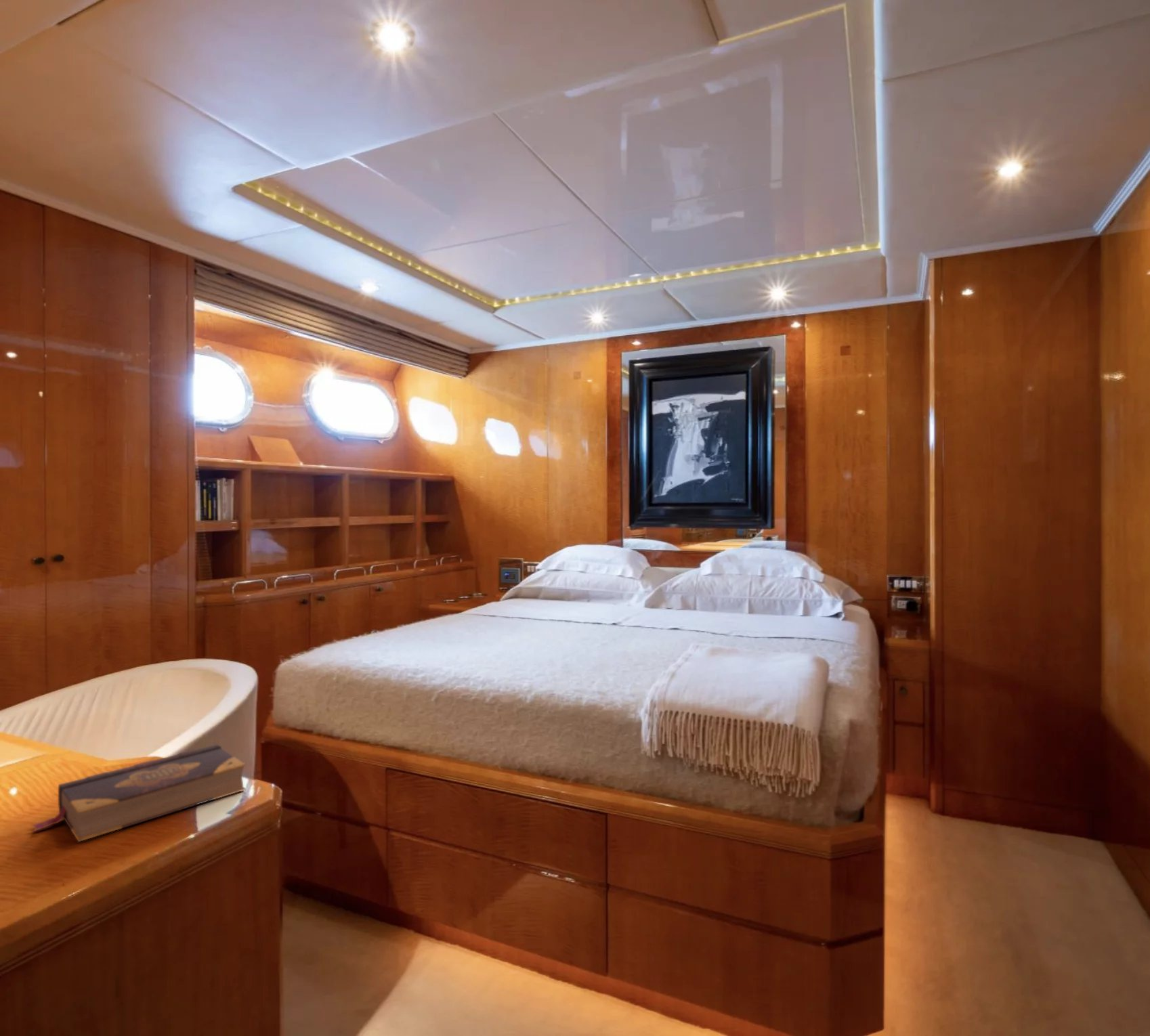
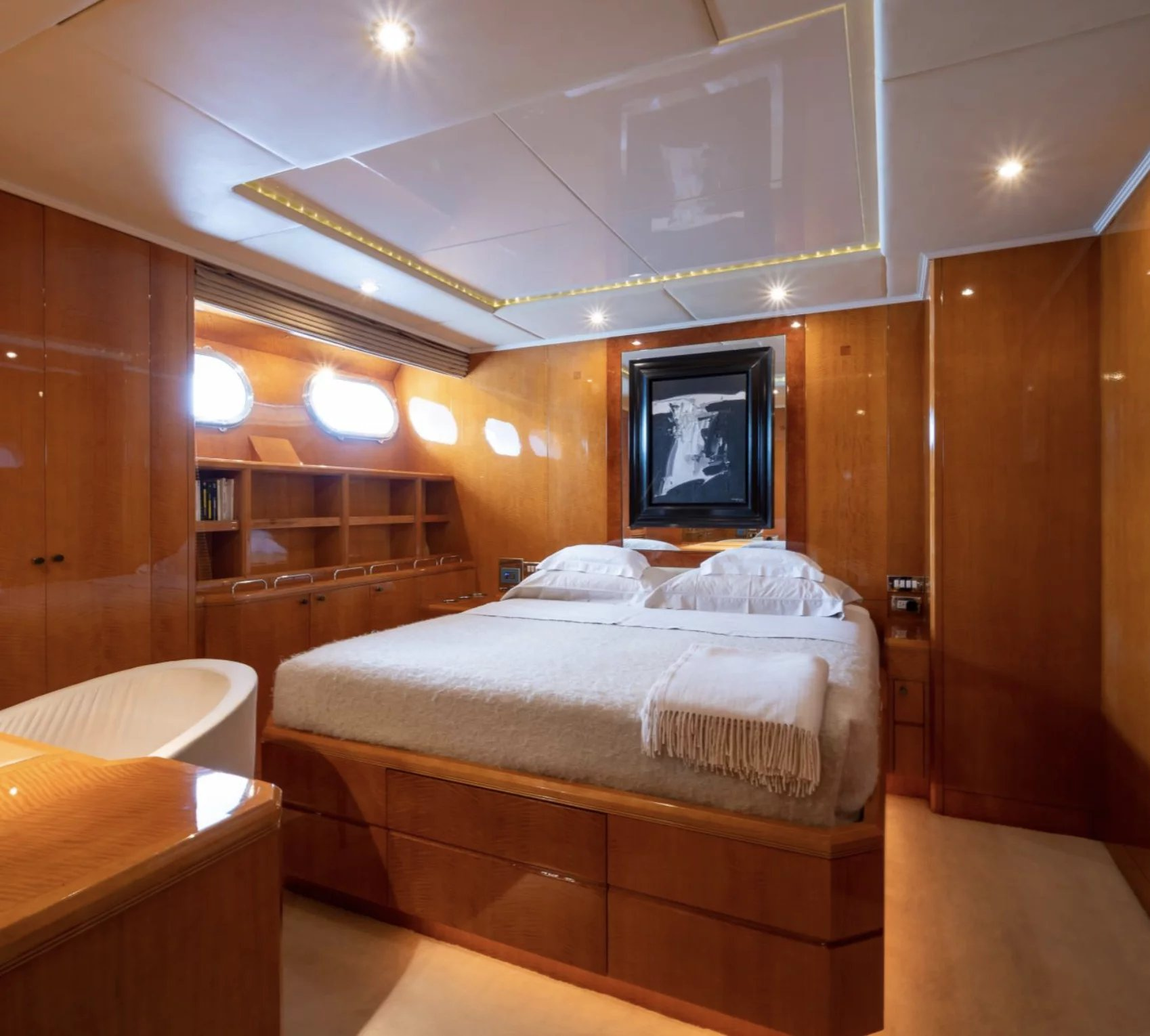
- book [30,743,247,842]
